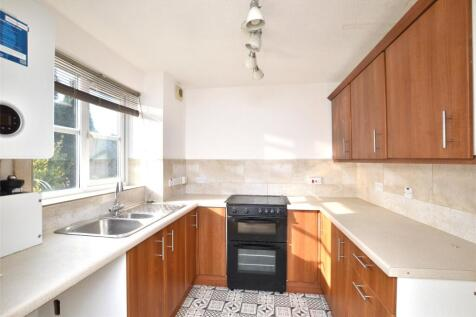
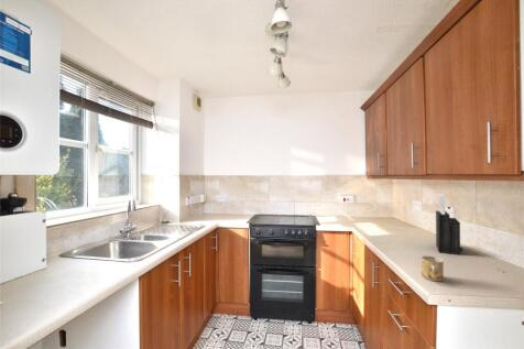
+ mug [421,255,445,282]
+ knife block [435,193,463,255]
